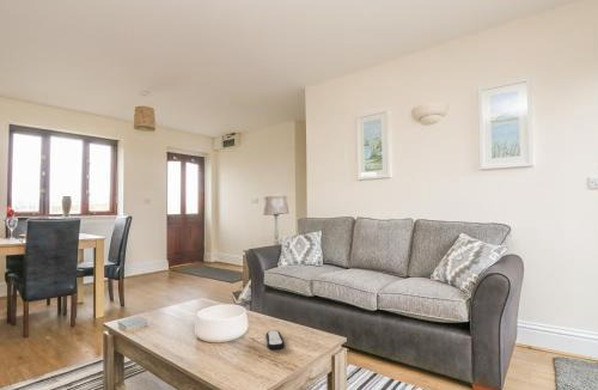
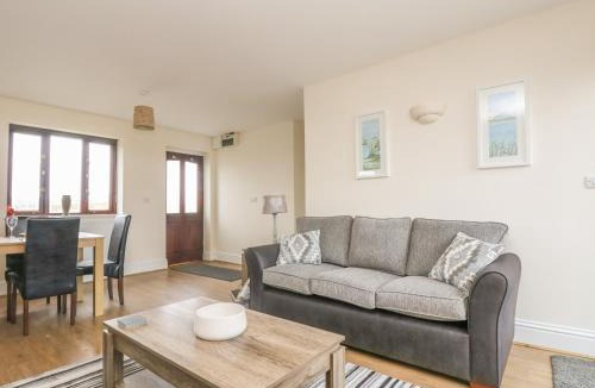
- remote control [264,329,286,351]
